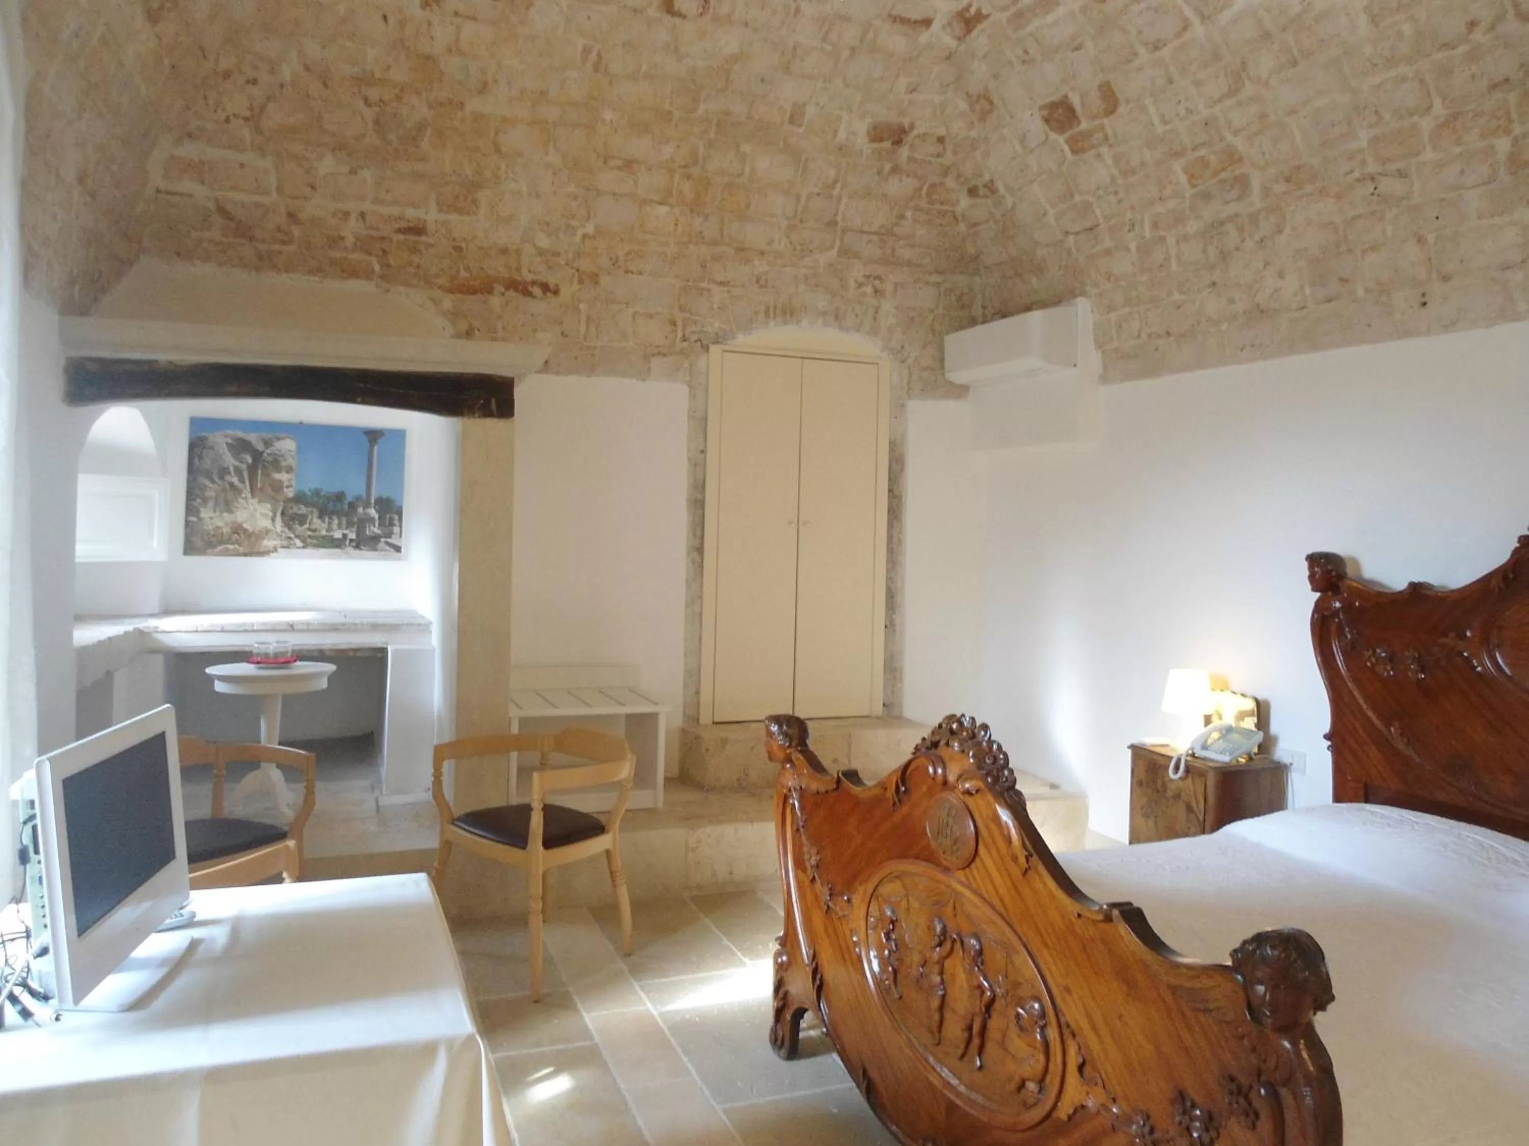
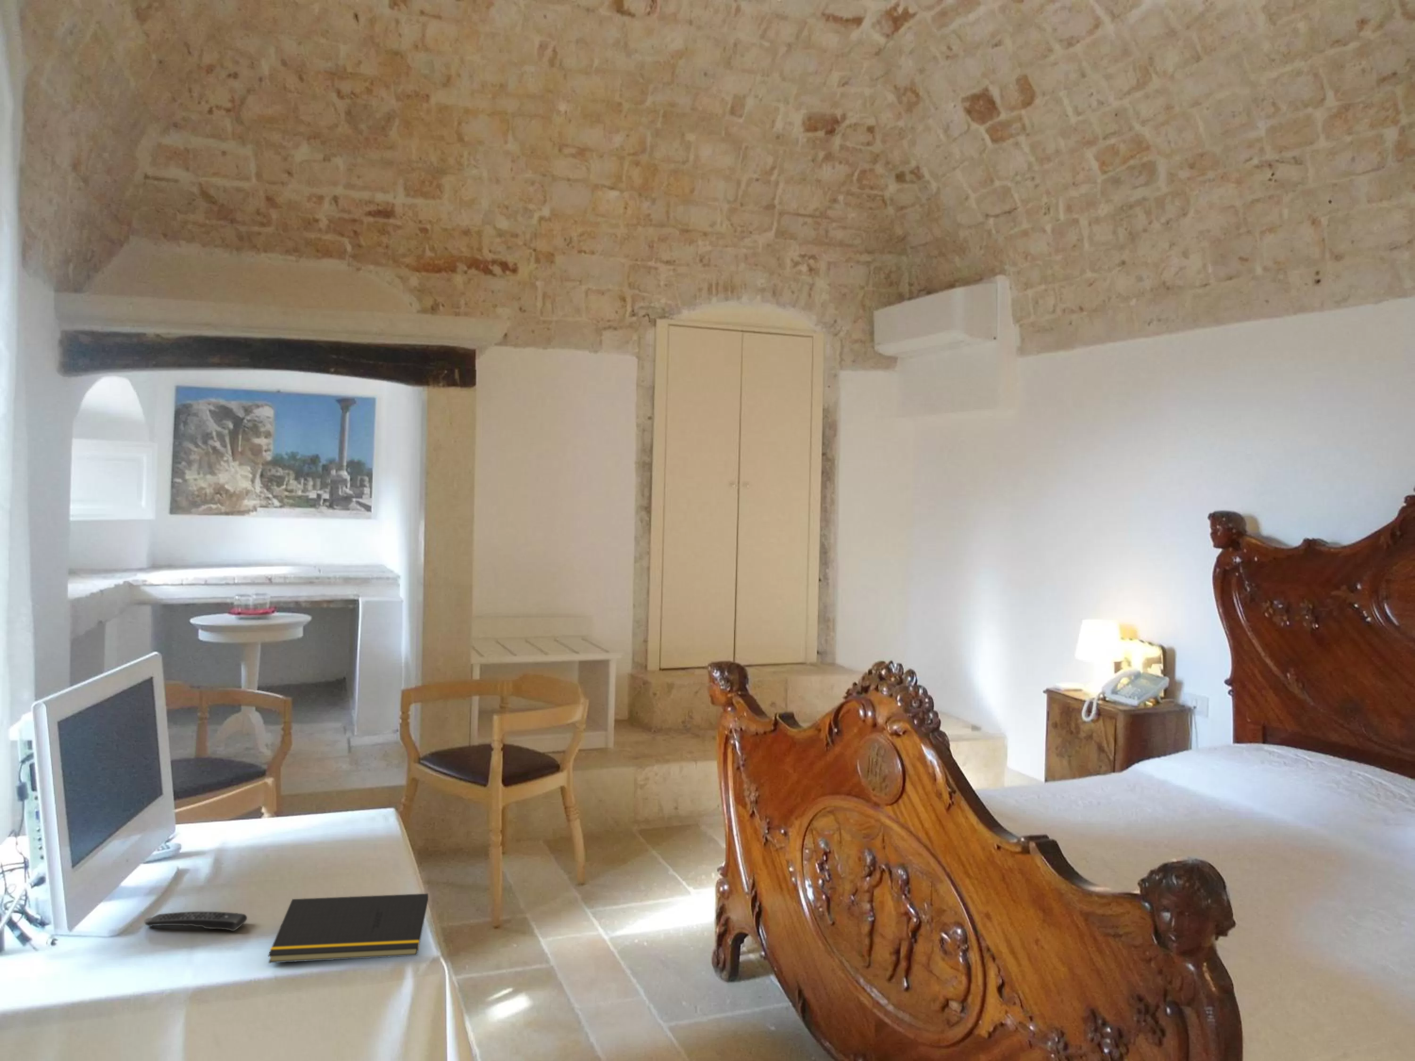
+ notepad [267,893,429,963]
+ remote control [144,911,247,932]
